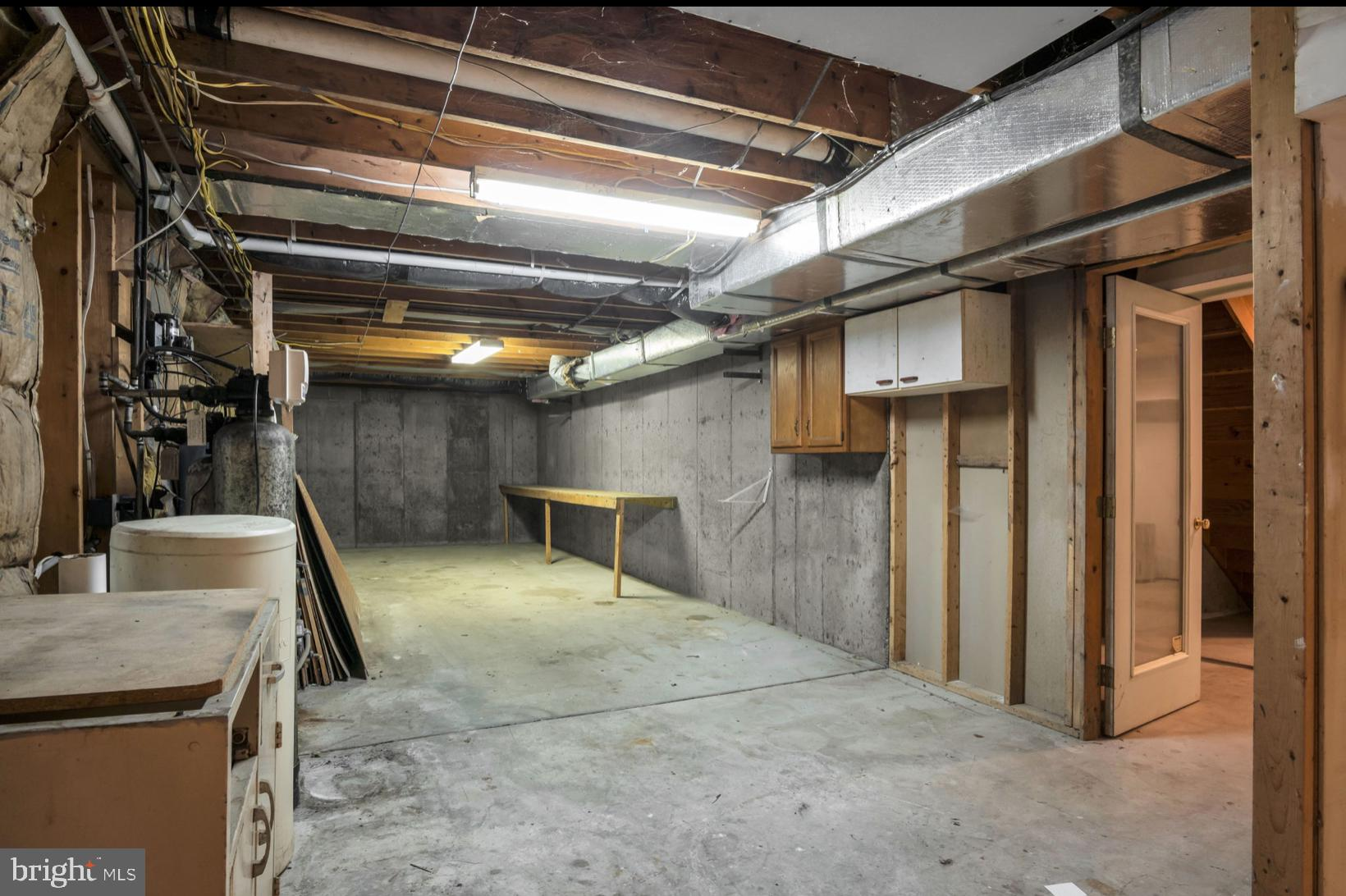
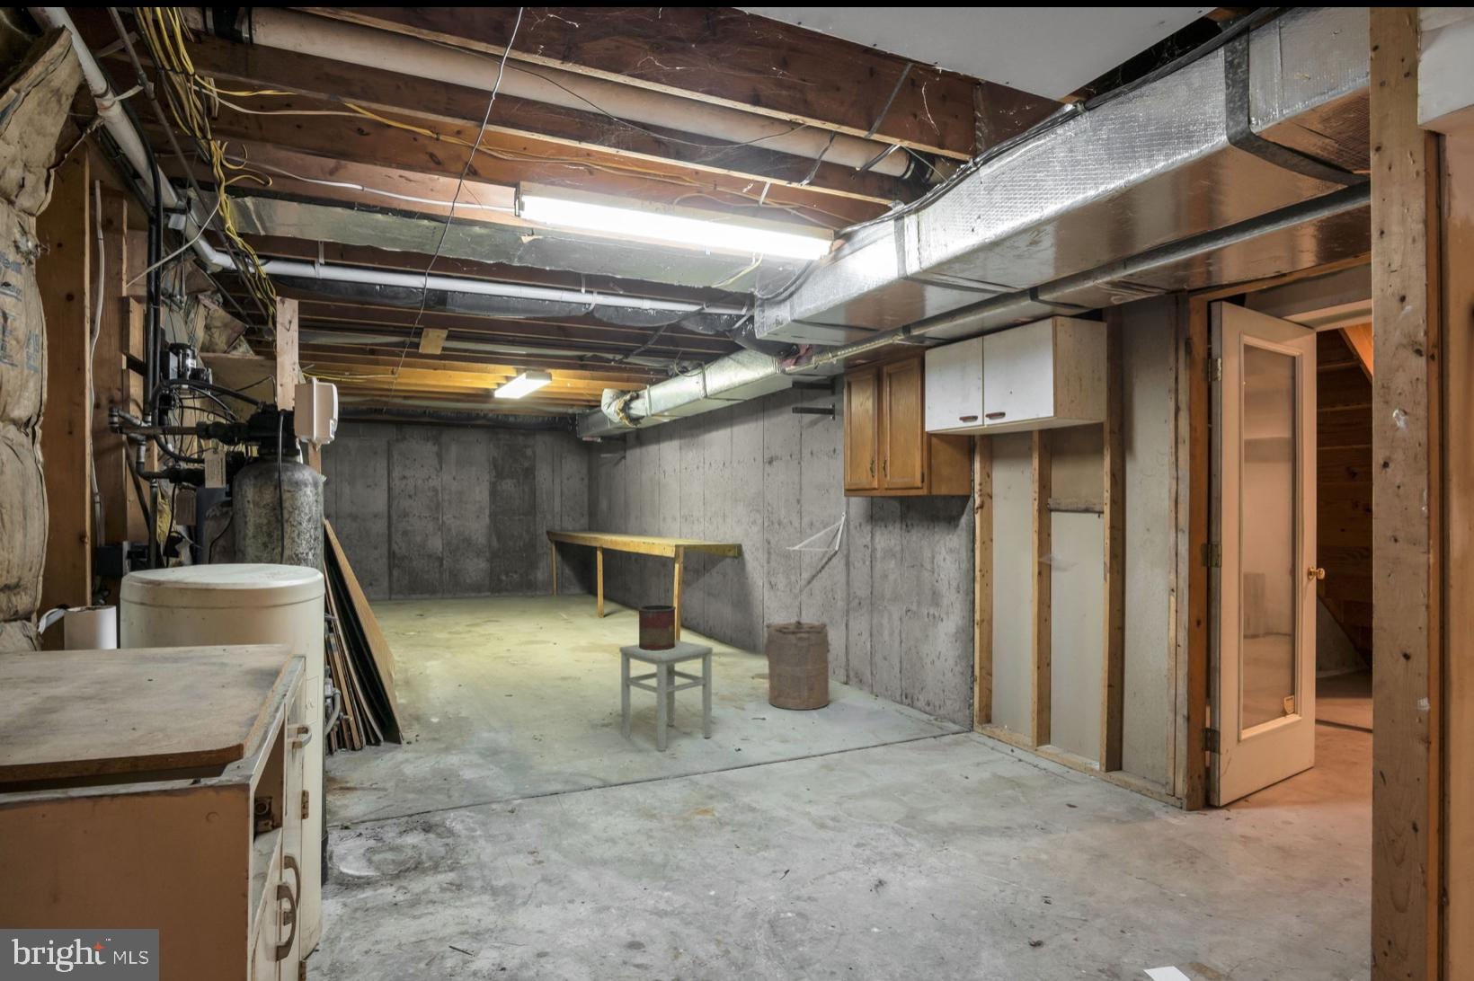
+ paint can [637,603,677,651]
+ laundry hamper [763,620,832,711]
+ stool [619,638,714,753]
